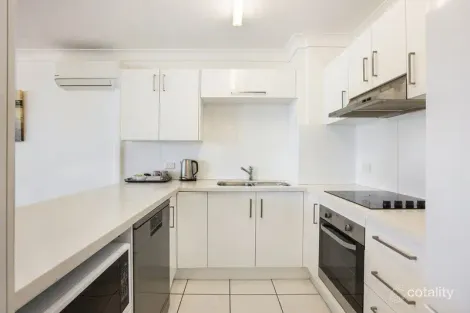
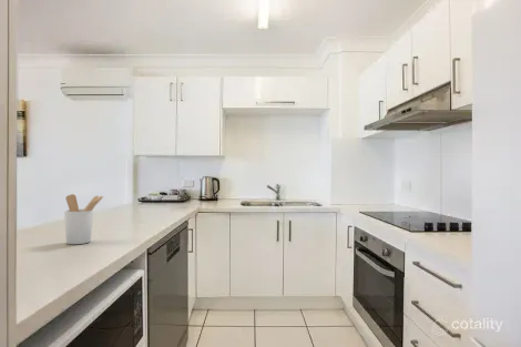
+ utensil holder [63,193,104,245]
